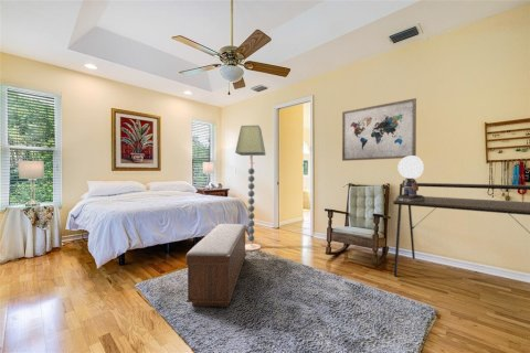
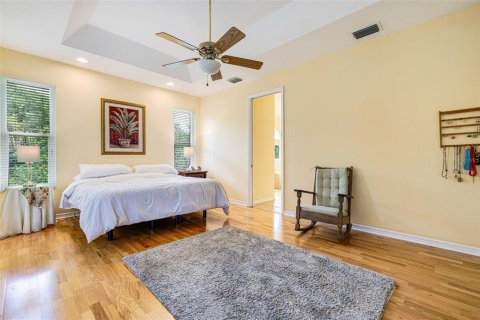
- table lamp [394,156,425,202]
- floor lamp [234,125,267,252]
- bench [186,223,247,308]
- desk [392,182,530,278]
- wall art [341,97,417,162]
